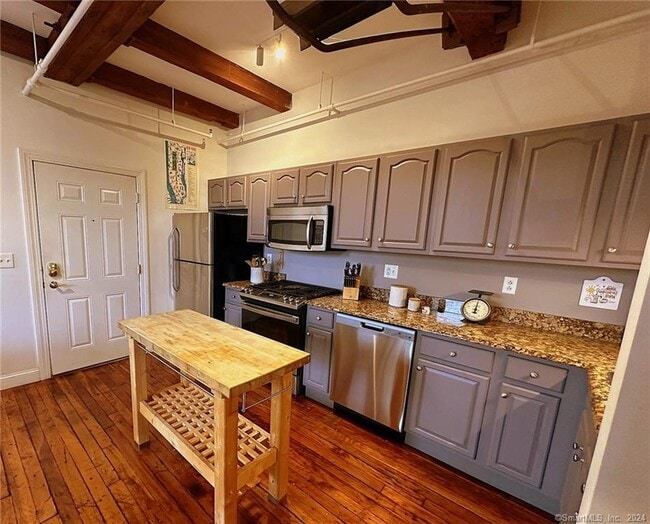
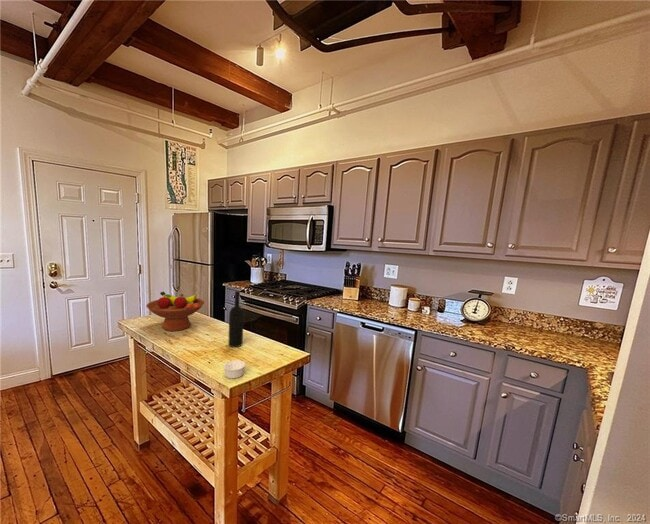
+ ramekin [223,359,246,379]
+ wine bottle [227,290,245,348]
+ fruit bowl [145,291,205,332]
